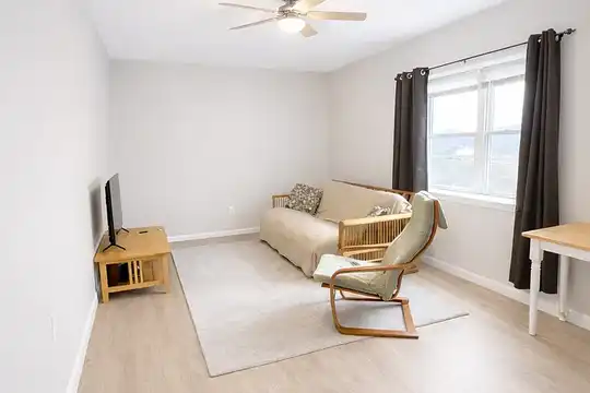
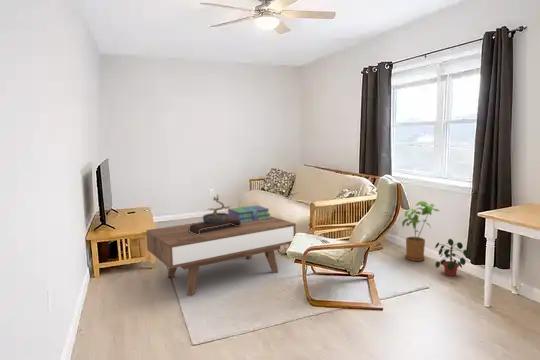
+ stack of books [227,204,271,222]
+ coffee table [146,215,297,296]
+ house plant [401,200,441,262]
+ bonsai tree [189,193,241,235]
+ potted plant [434,238,469,277]
